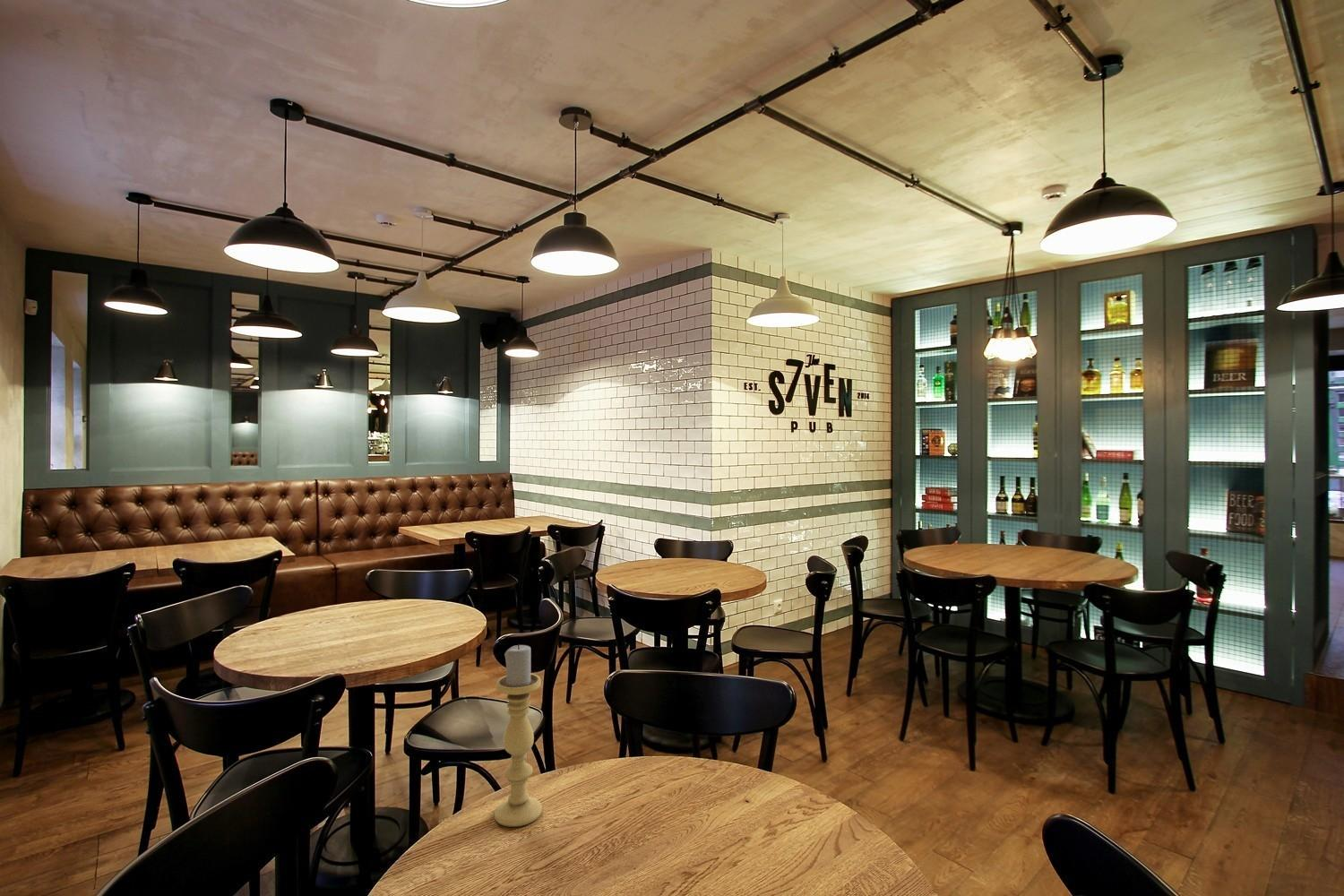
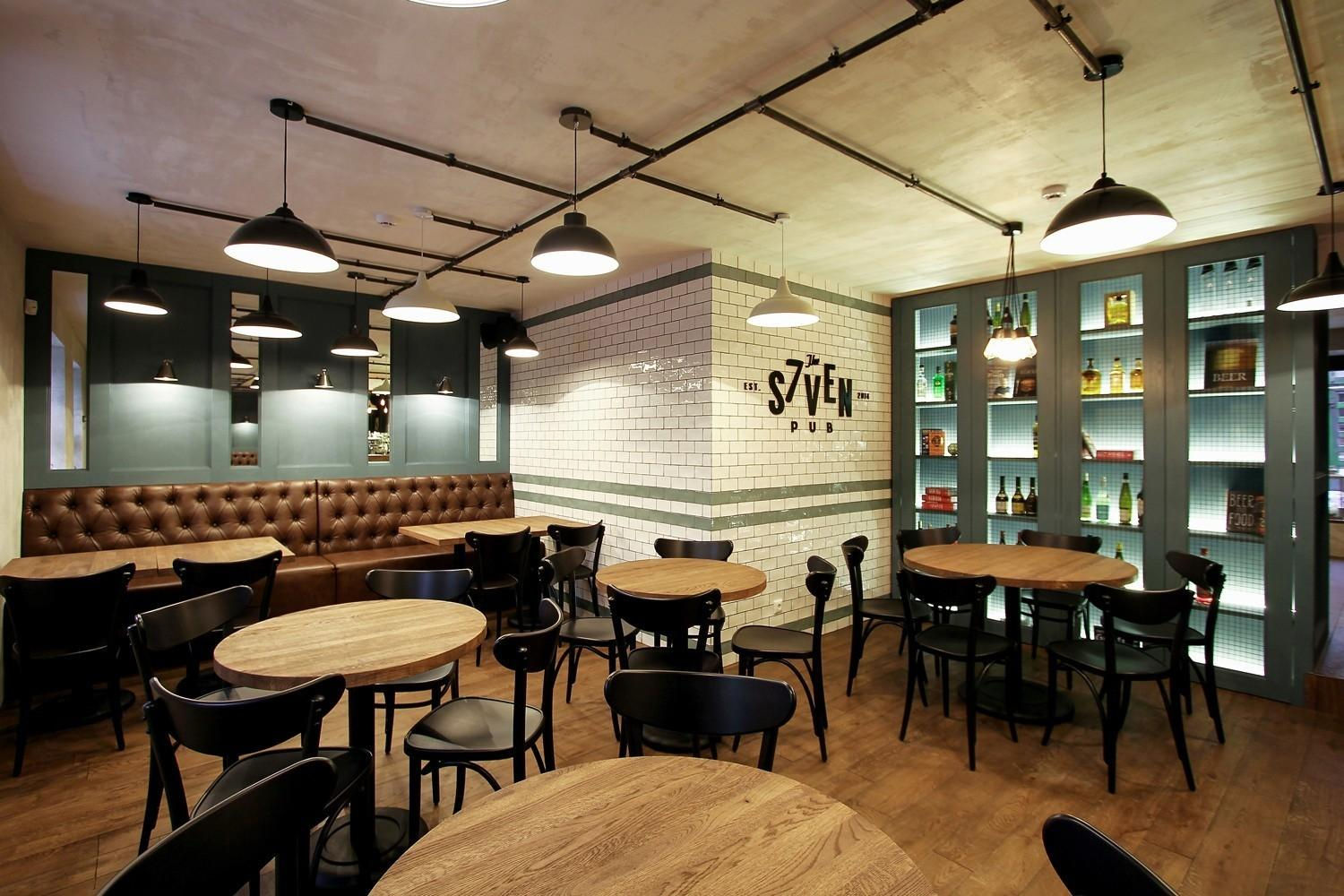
- candle holder [494,643,543,828]
